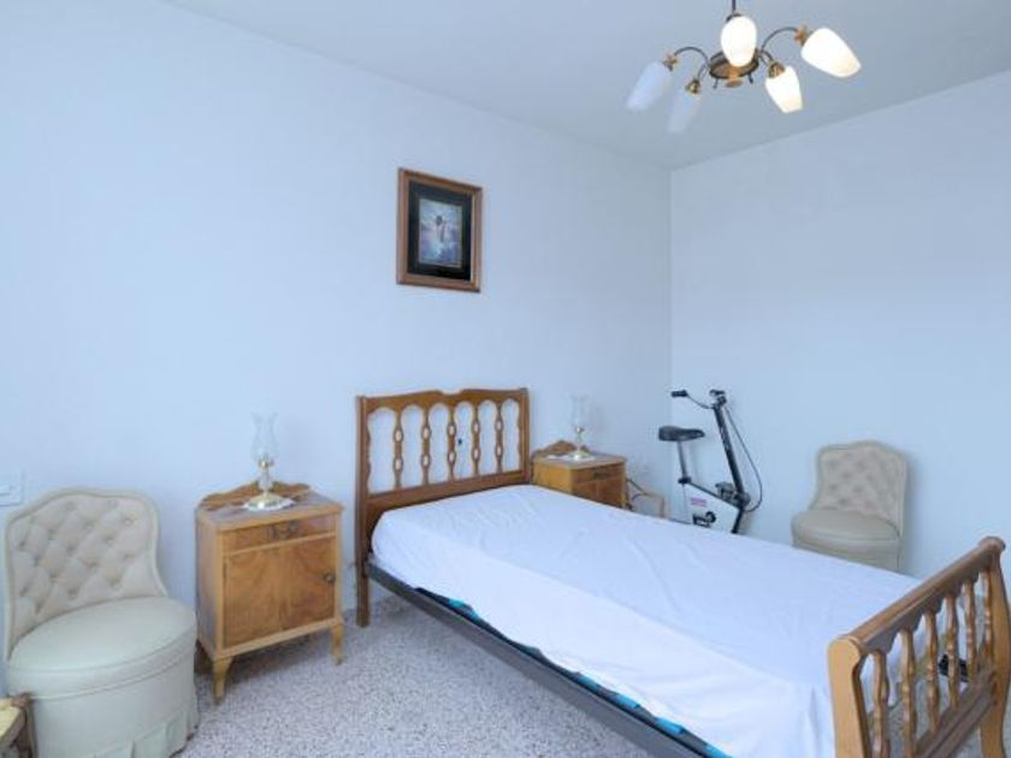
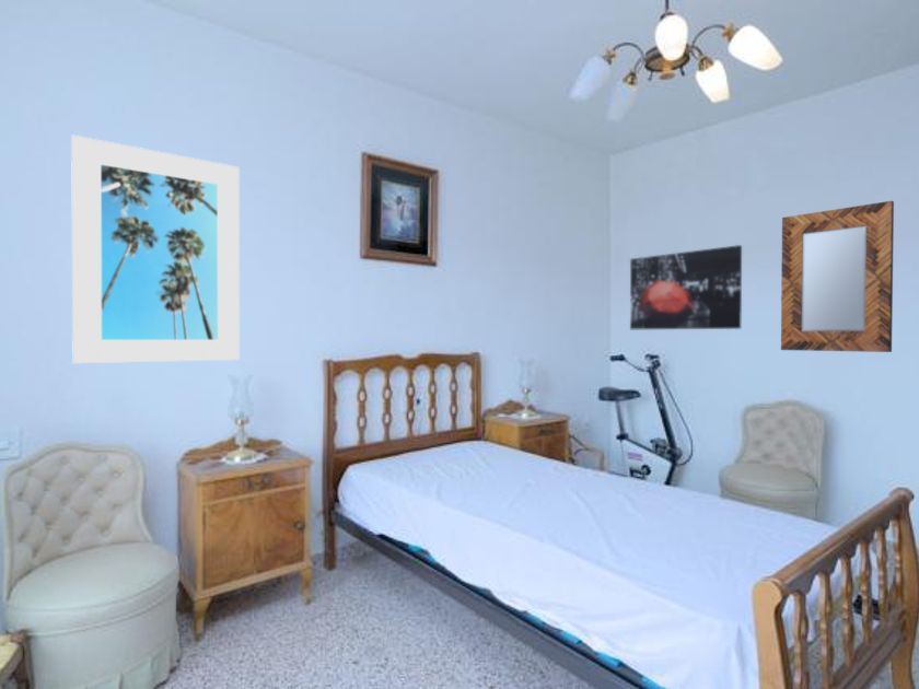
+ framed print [70,135,241,365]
+ wall art [629,244,743,330]
+ home mirror [780,200,895,353]
